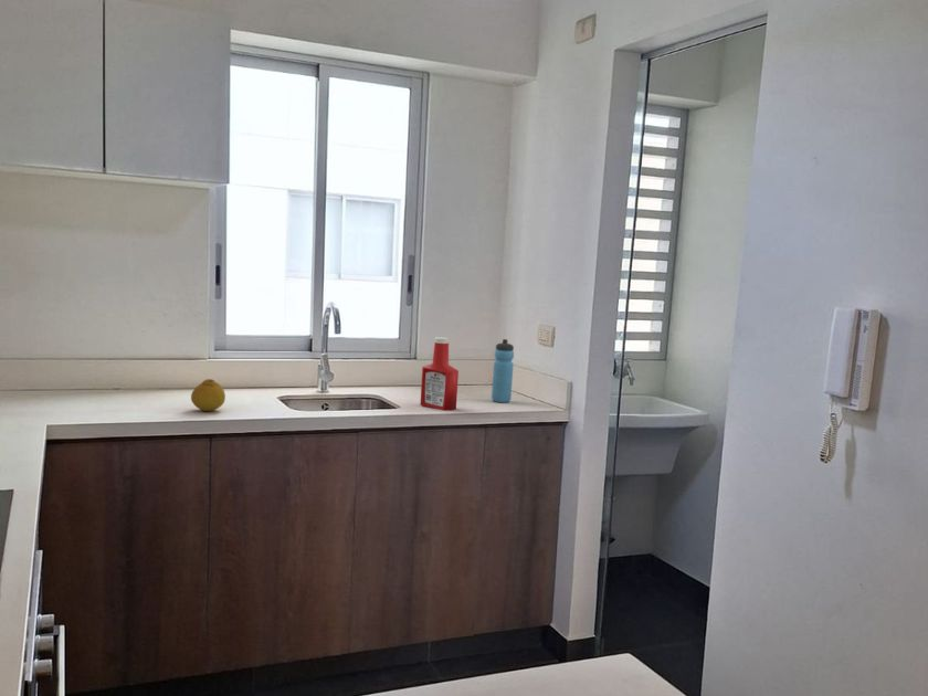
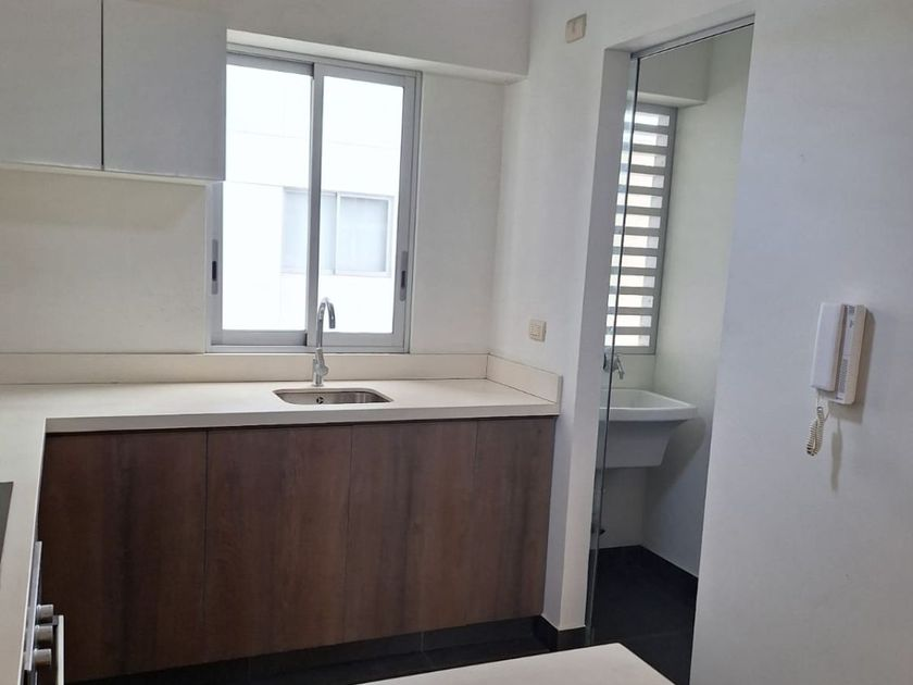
- water bottle [491,338,515,403]
- fruit [190,378,226,412]
- soap bottle [419,336,460,412]
